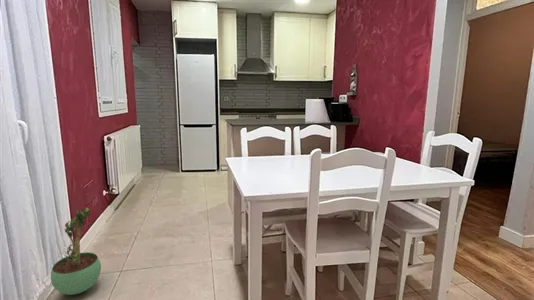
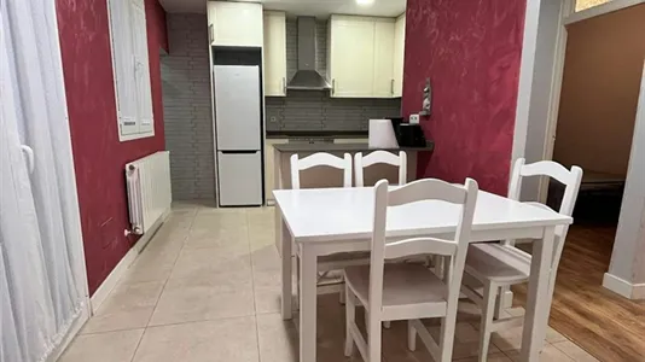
- potted plant [50,207,102,296]
